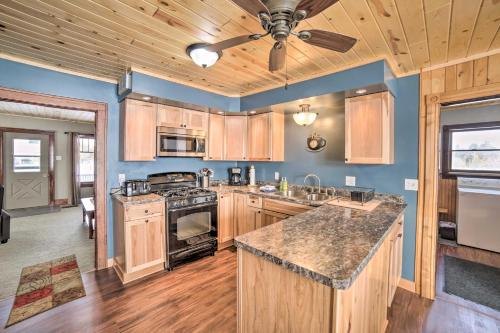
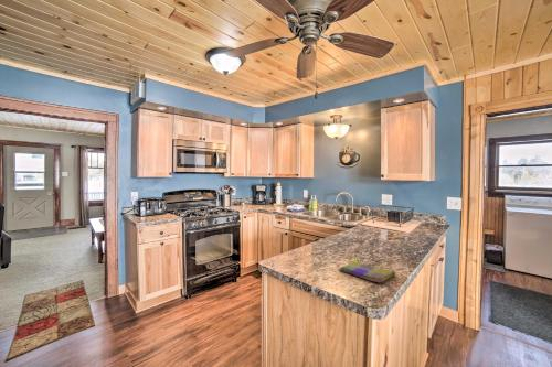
+ dish towel [338,259,396,284]
